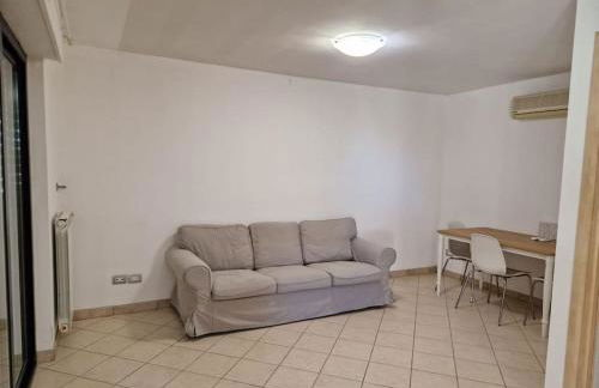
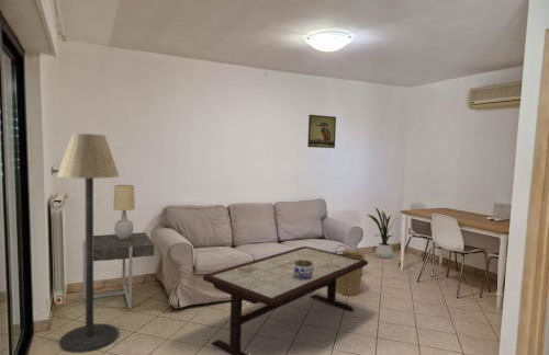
+ house plant [367,207,397,260]
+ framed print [306,114,337,149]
+ basket [334,244,366,297]
+ jar [293,260,314,278]
+ floor lamp [56,133,121,354]
+ coffee table [202,245,369,355]
+ side table [81,231,155,309]
+ table lamp [112,184,136,239]
